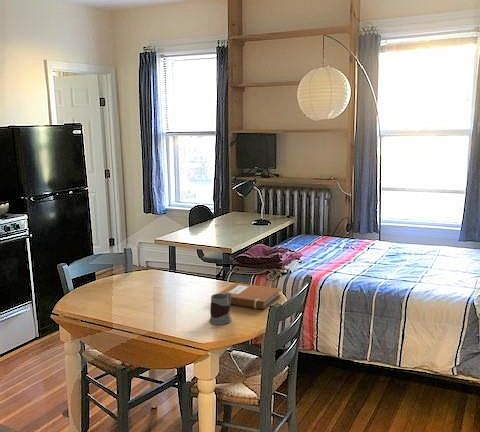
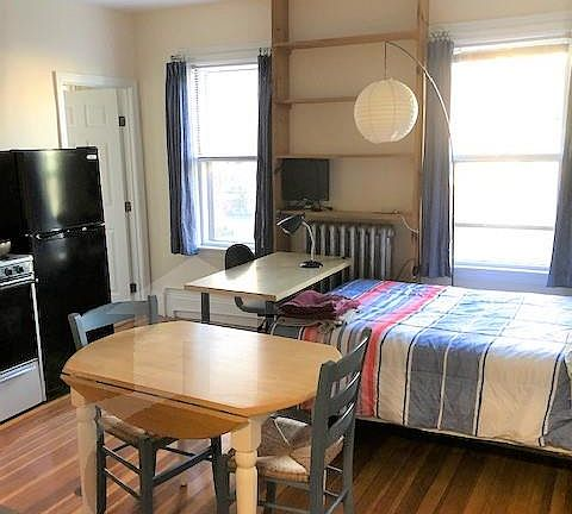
- mug [208,293,232,326]
- notebook [218,282,282,310]
